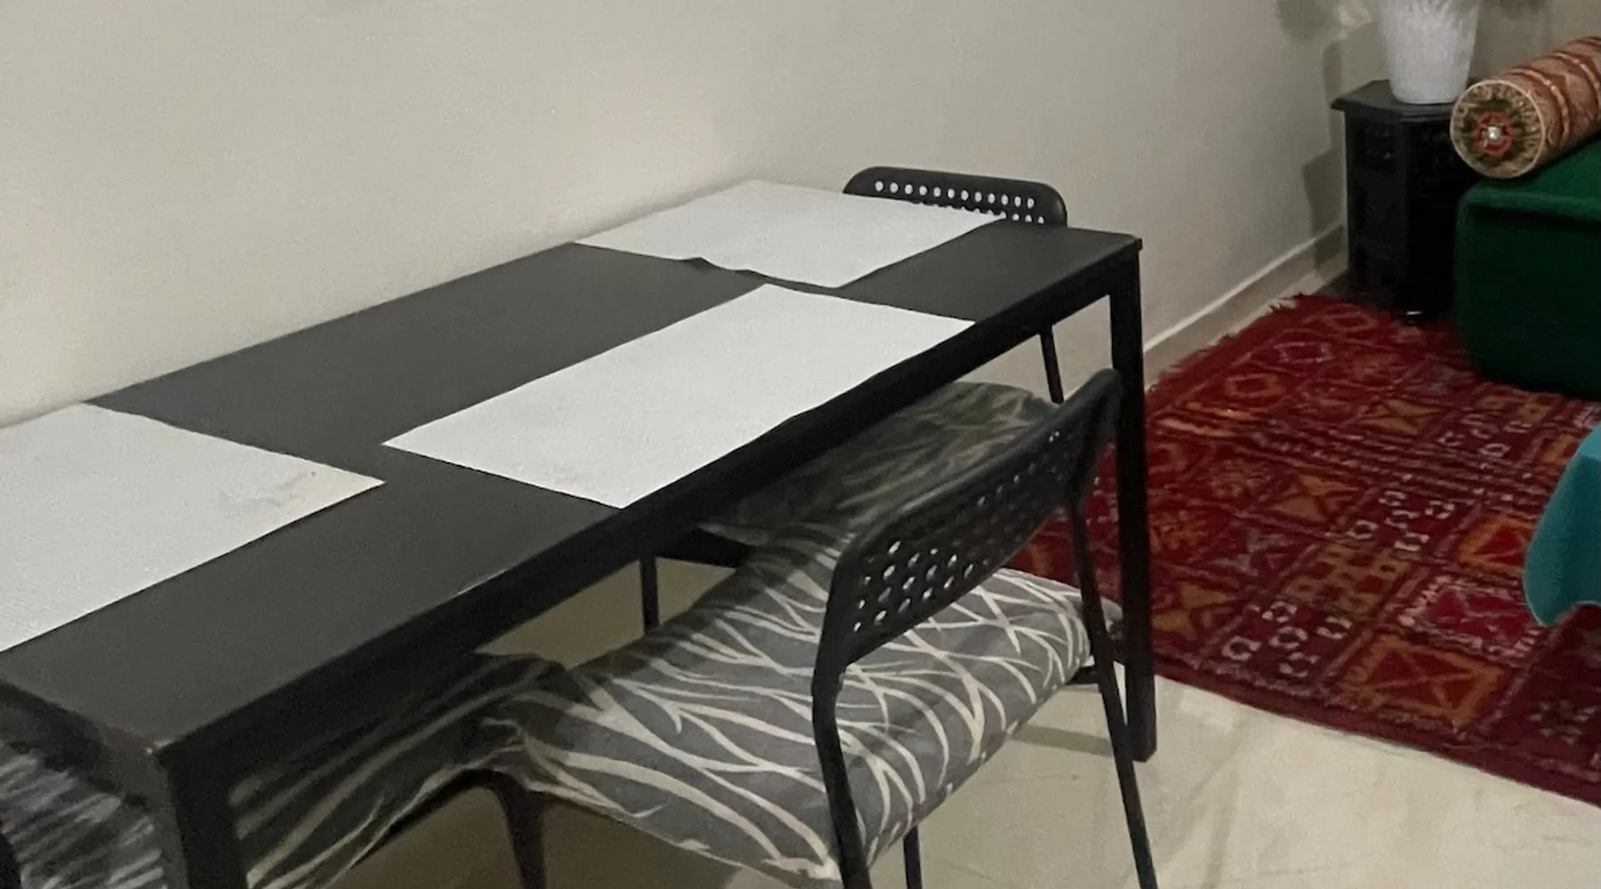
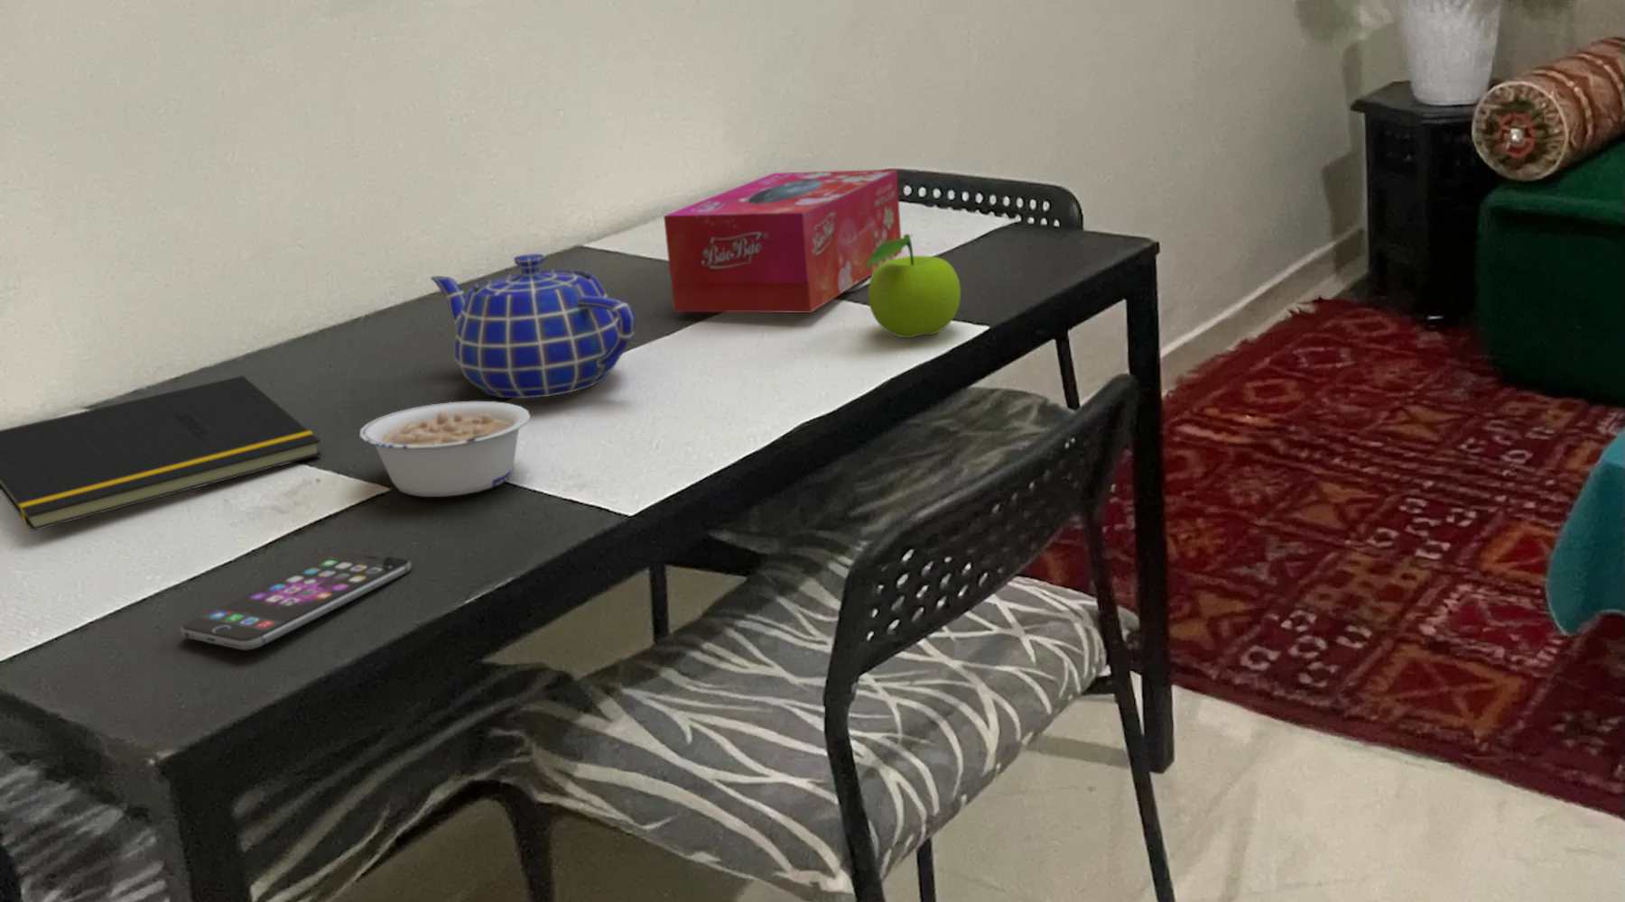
+ notepad [0,375,322,532]
+ teapot [430,252,637,400]
+ tissue box [662,169,903,314]
+ fruit [866,232,961,338]
+ smartphone [180,550,412,650]
+ legume [359,401,531,498]
